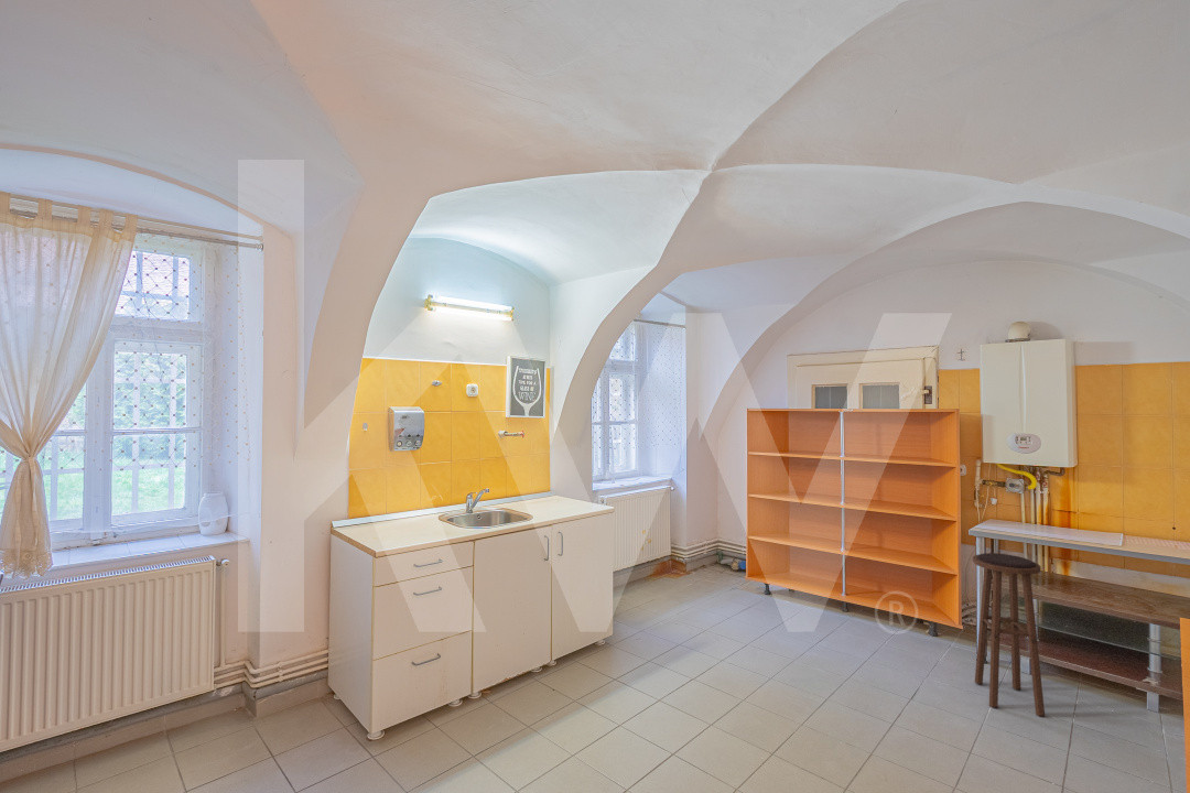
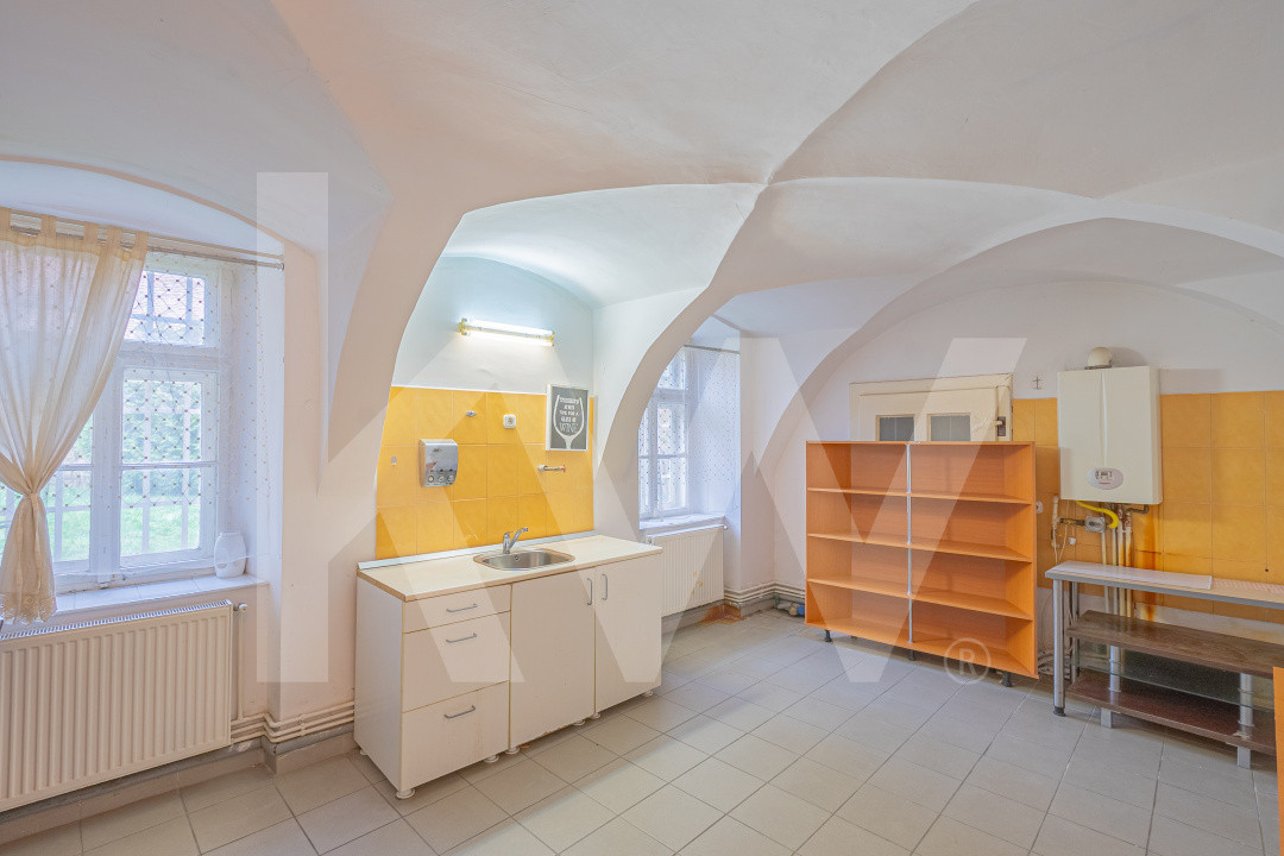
- stool [972,552,1046,718]
